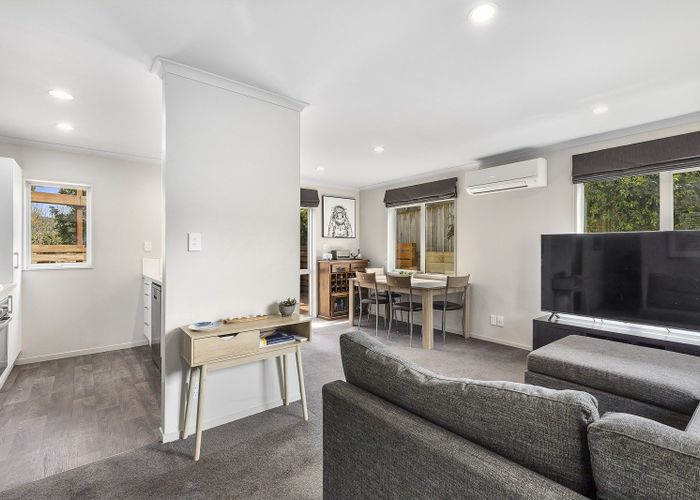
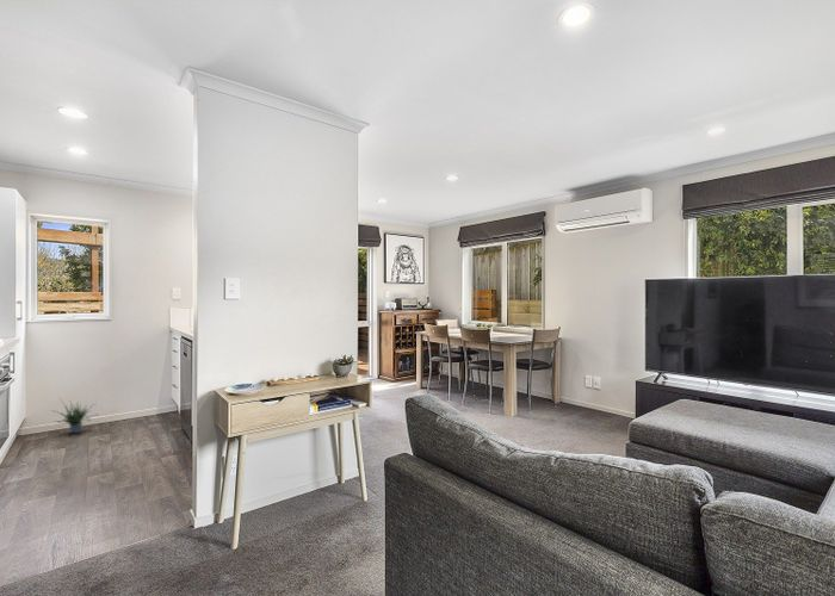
+ potted plant [49,397,98,434]
